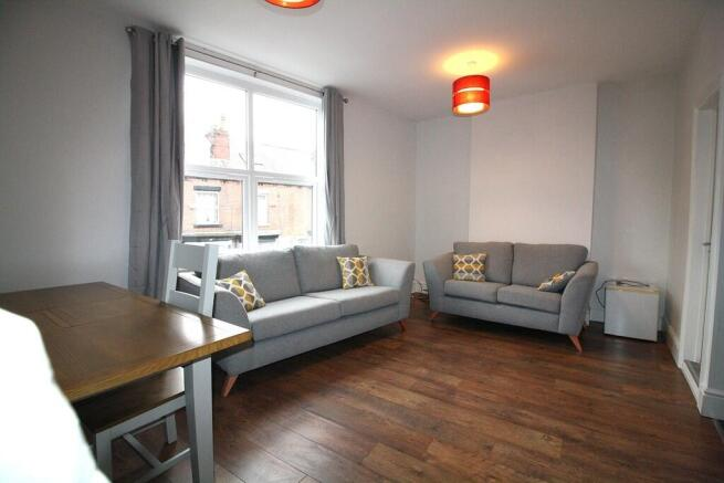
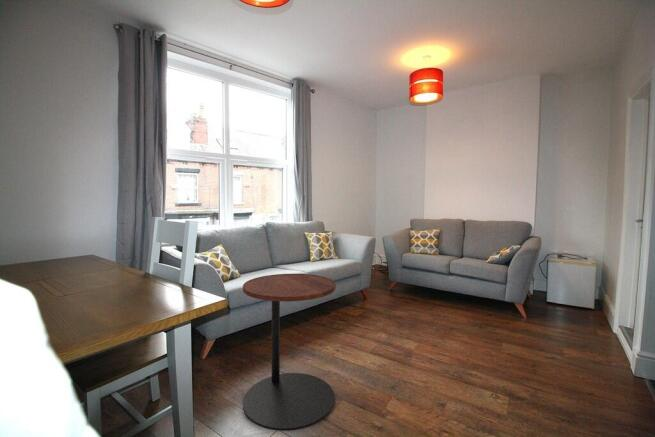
+ side table [242,273,337,432]
